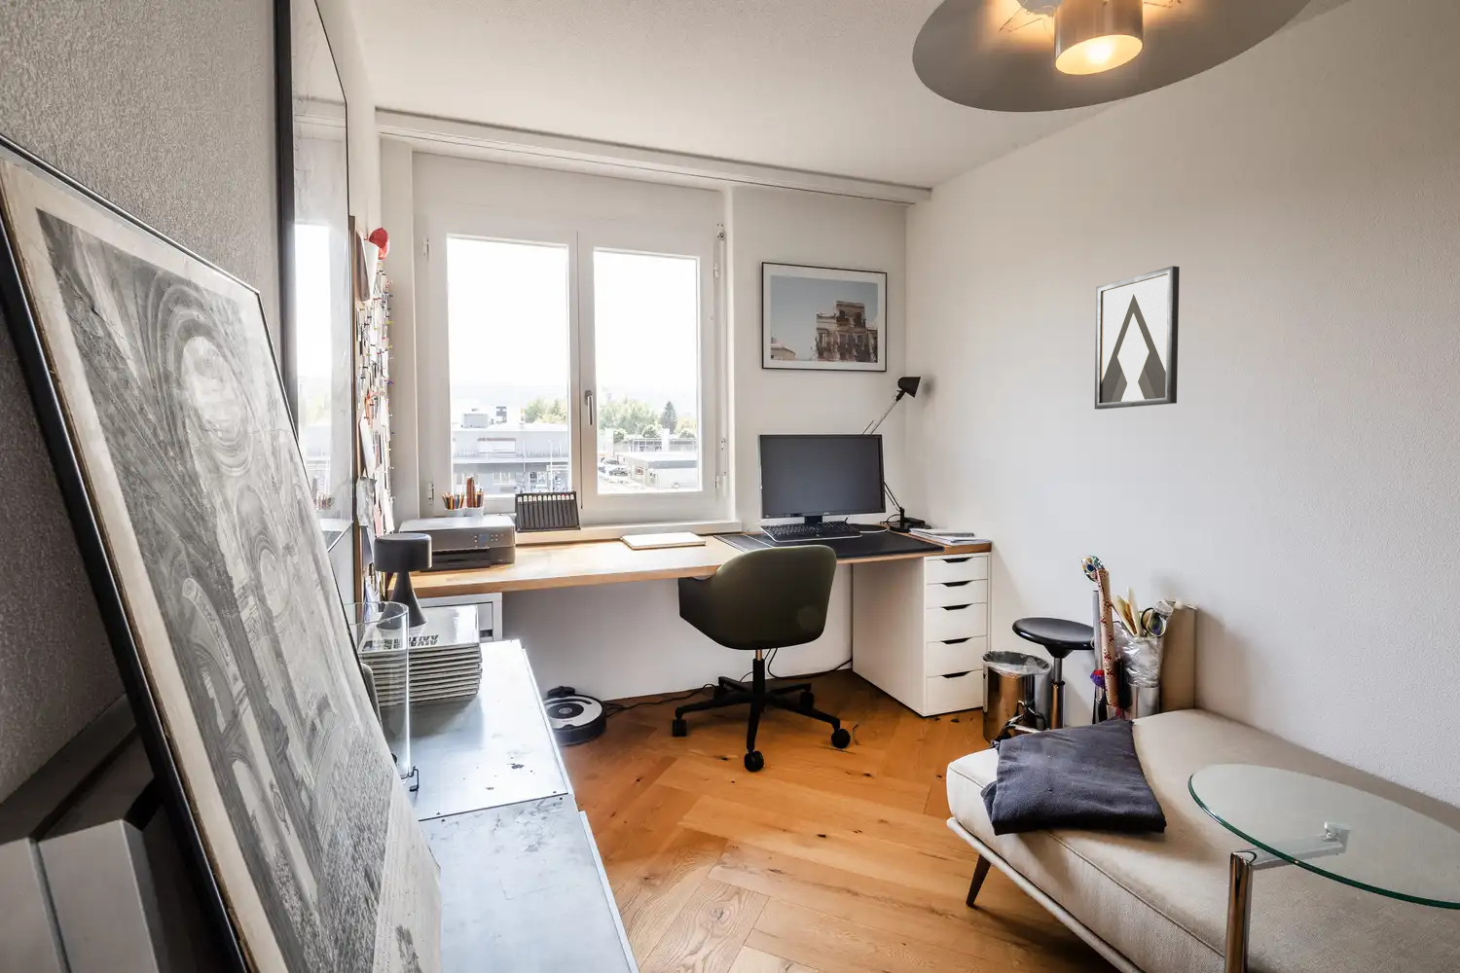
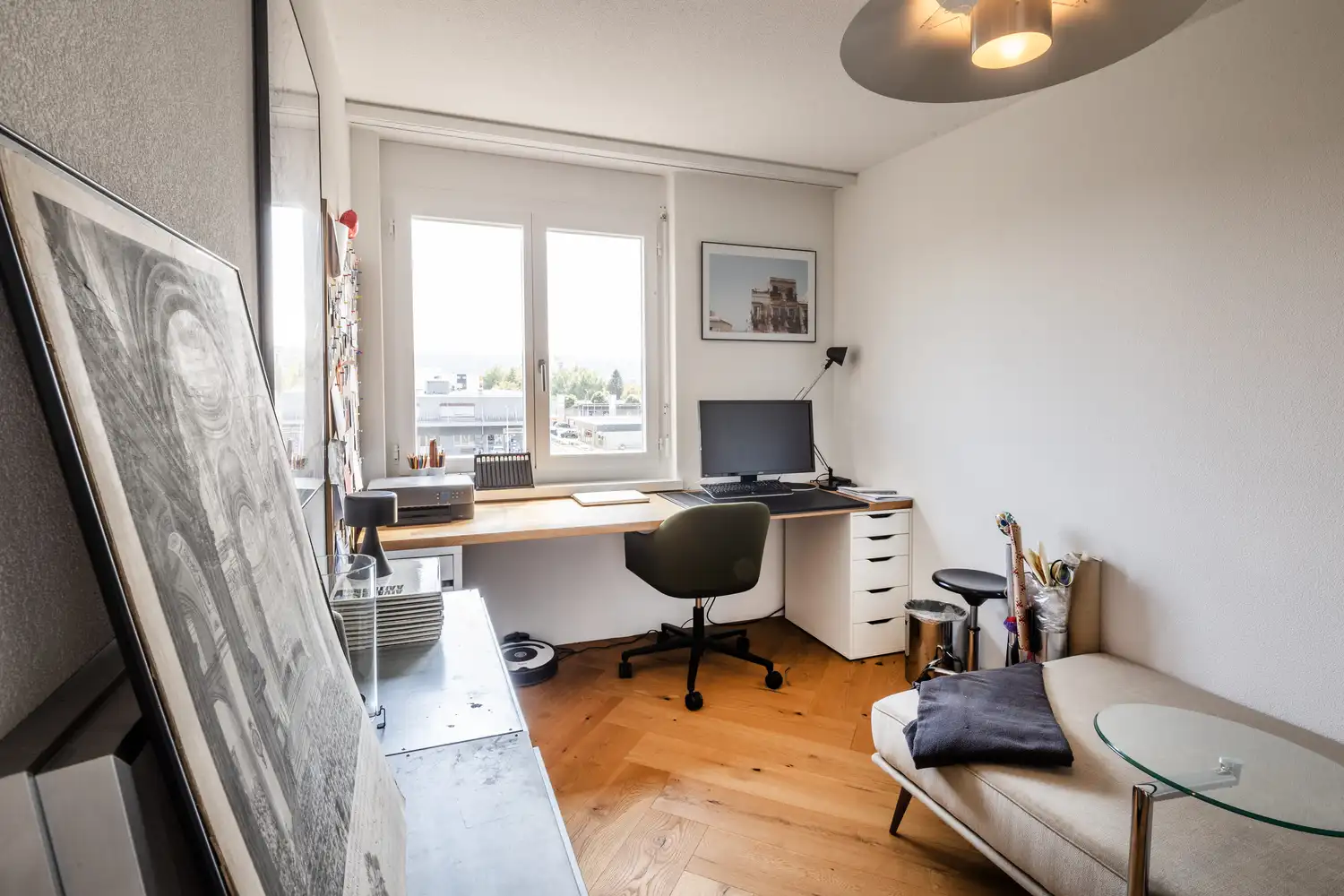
- wall art [1094,265,1181,410]
